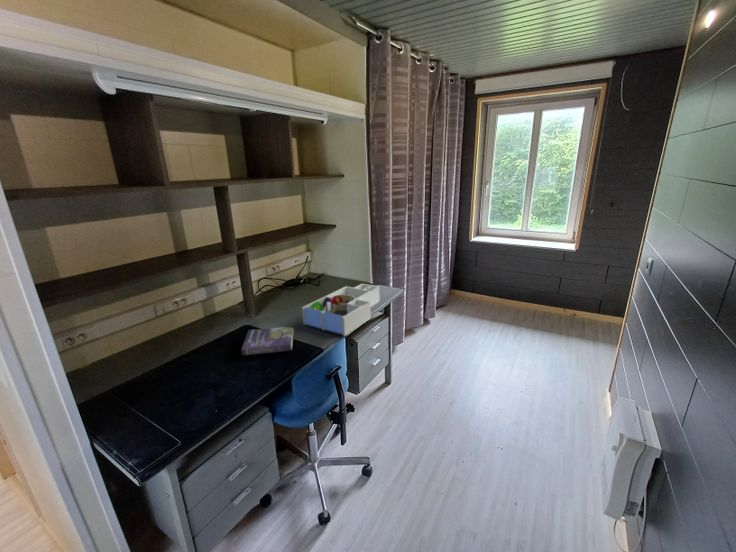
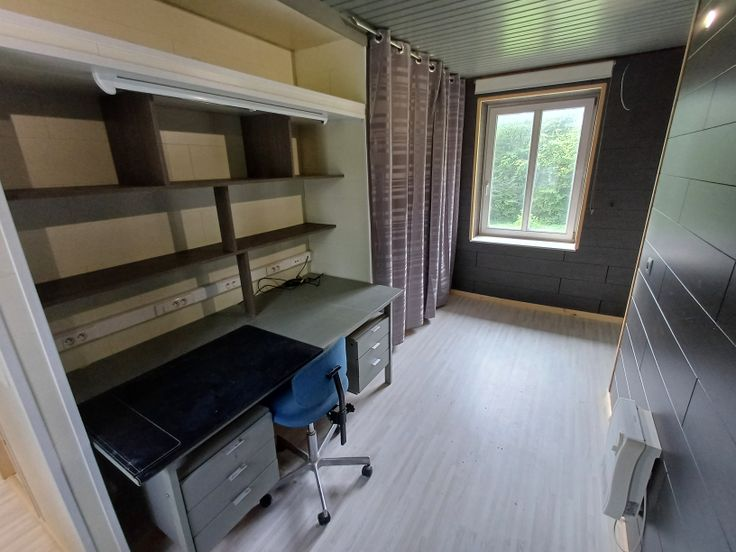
- desk organizer [301,283,381,337]
- book [240,326,296,356]
